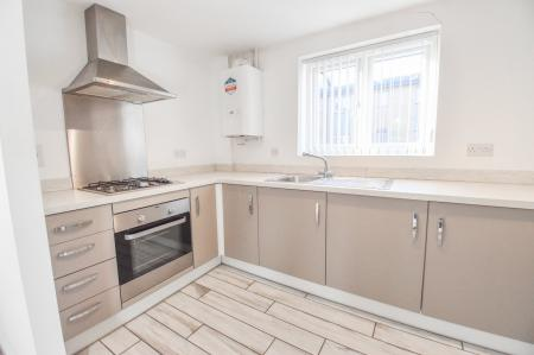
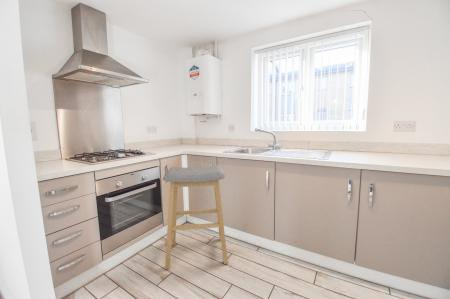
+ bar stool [162,165,229,270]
